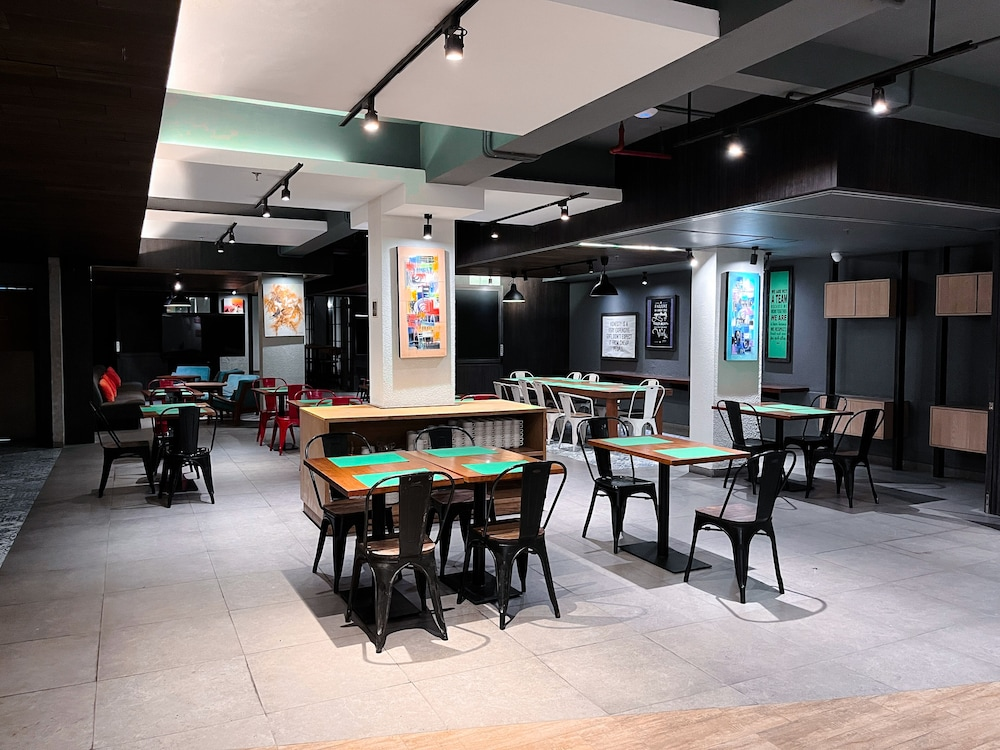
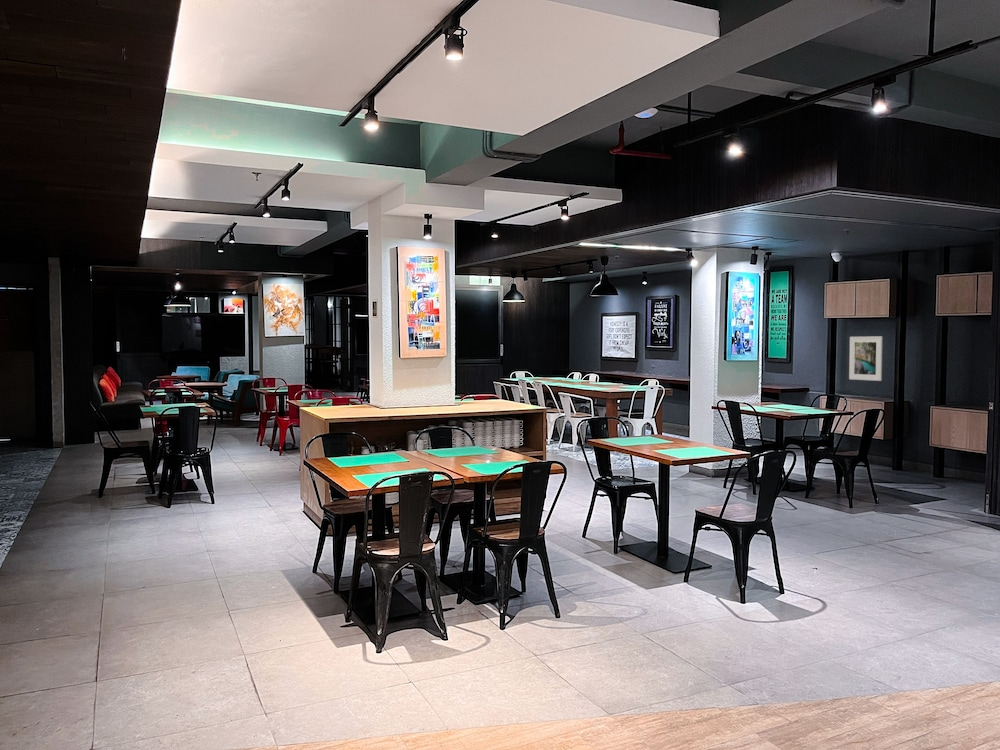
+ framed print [848,335,883,382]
